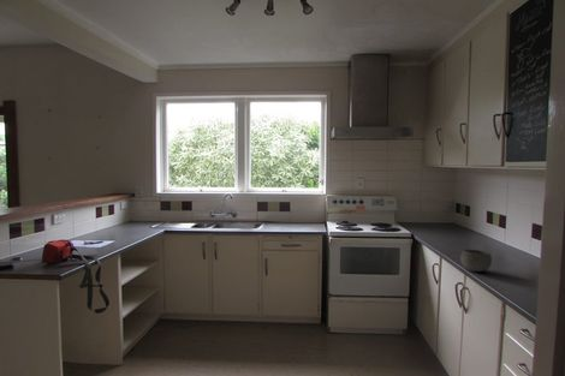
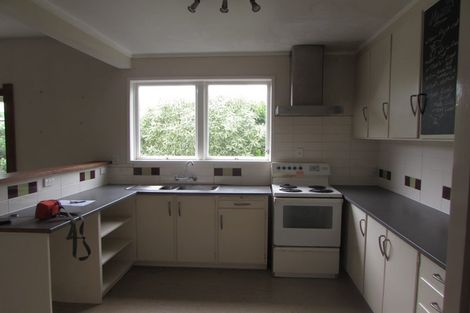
- bowl [459,249,493,273]
